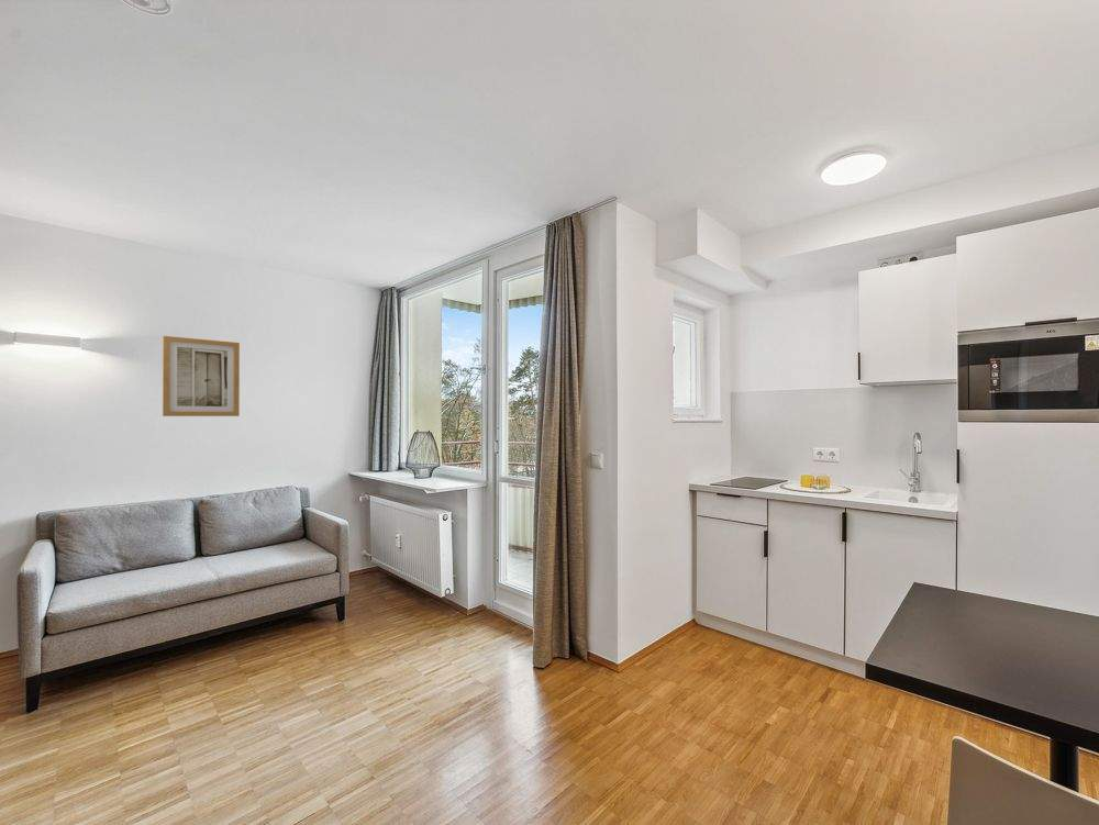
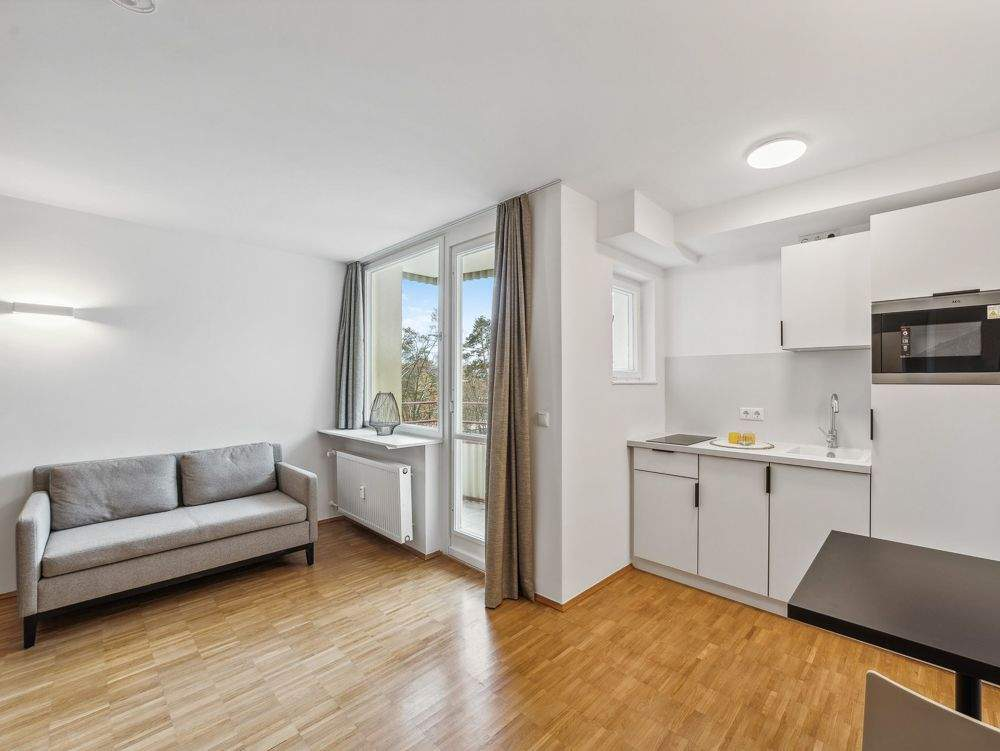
- wall art [162,335,241,417]
